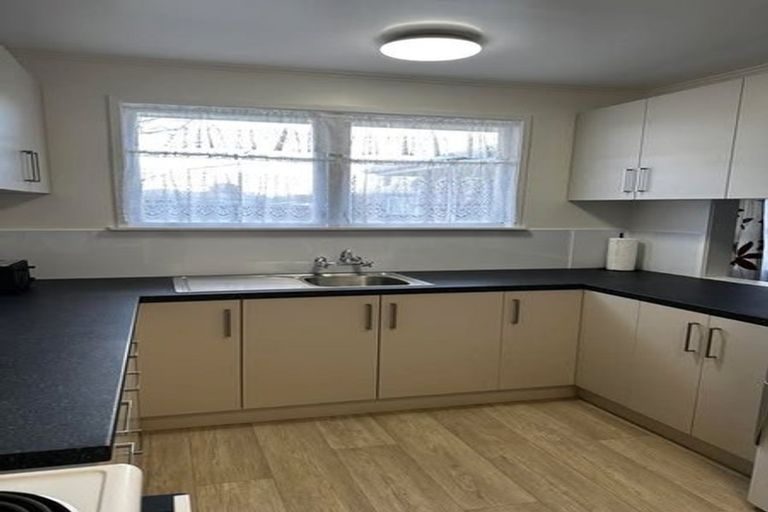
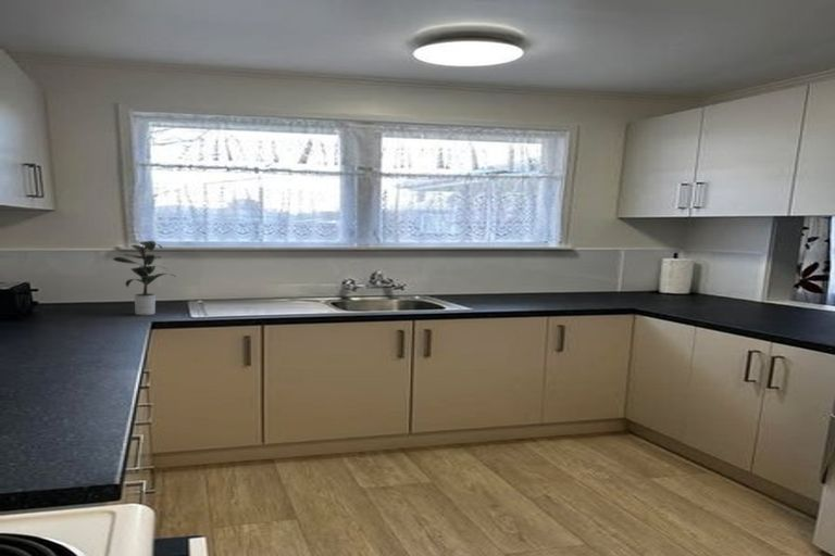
+ potted plant [112,240,175,316]
